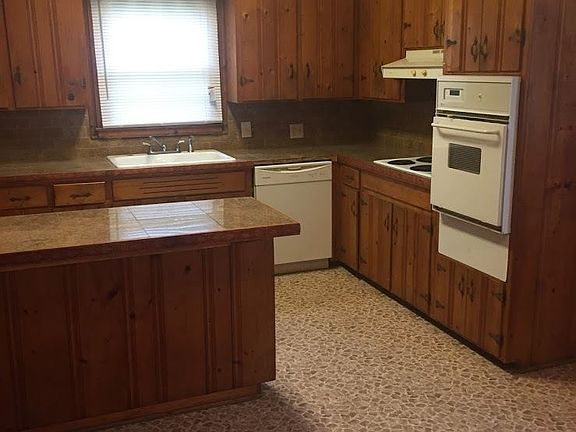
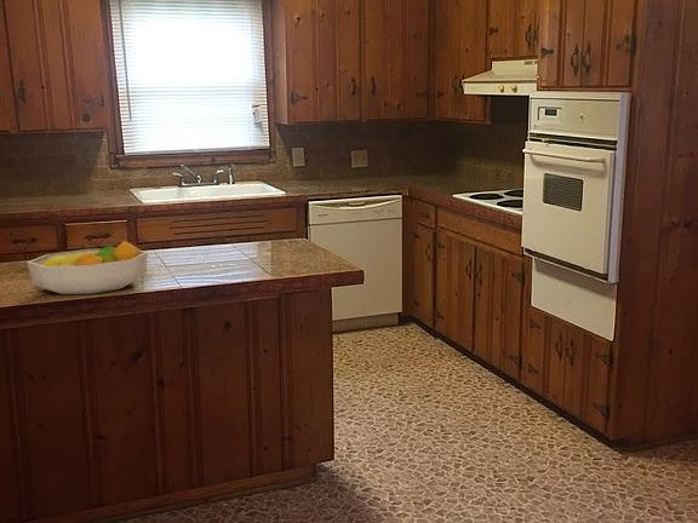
+ fruit bowl [25,240,149,295]
